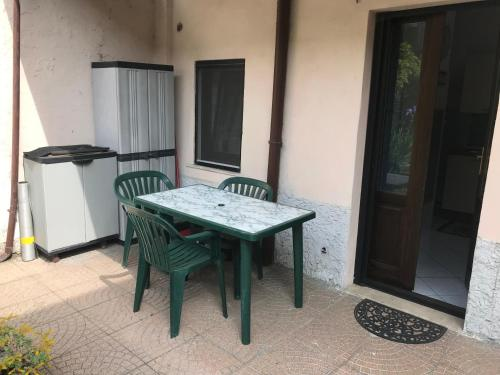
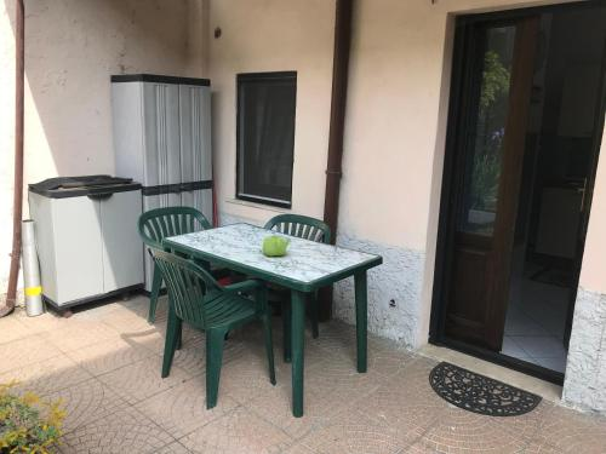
+ teapot [262,234,291,258]
